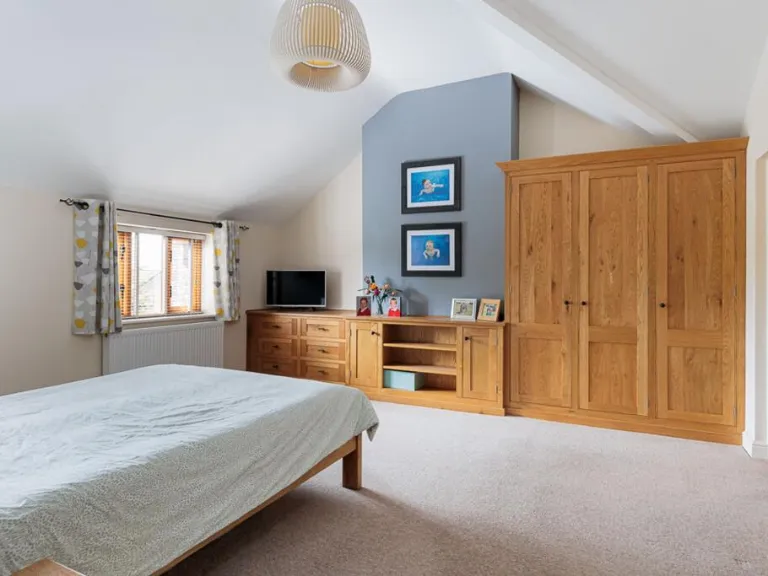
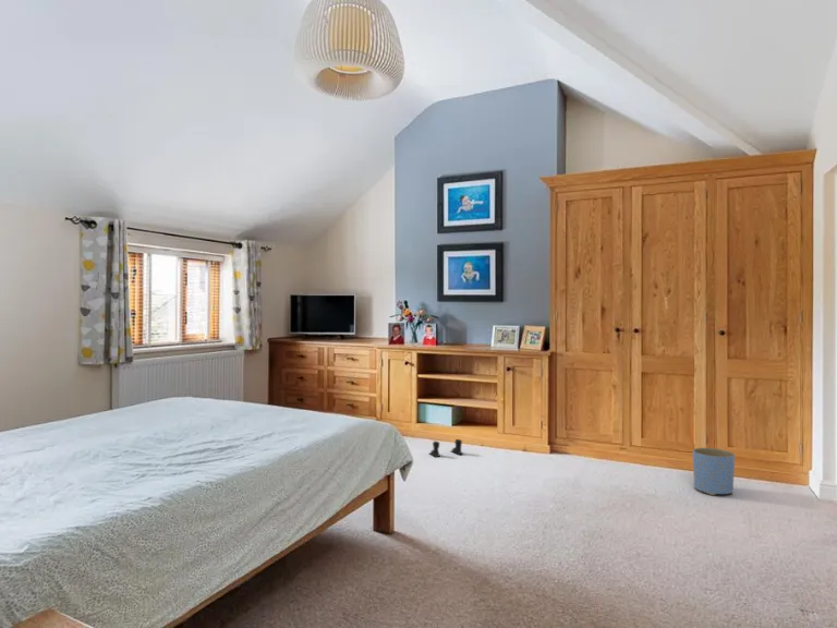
+ boots [428,438,463,458]
+ planter [692,447,736,496]
